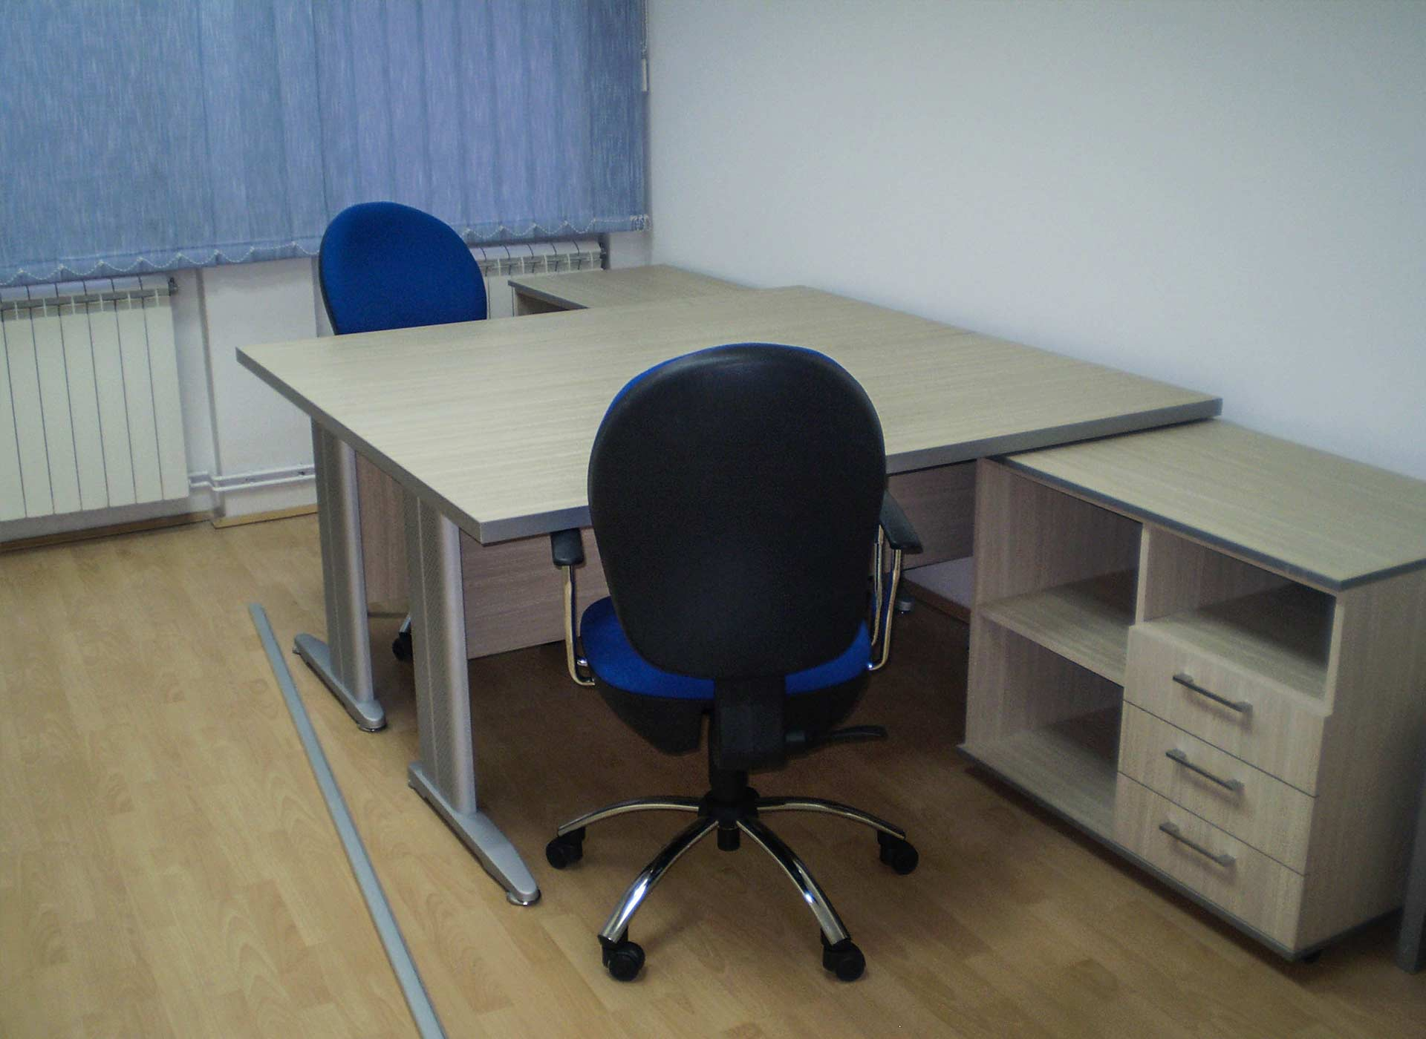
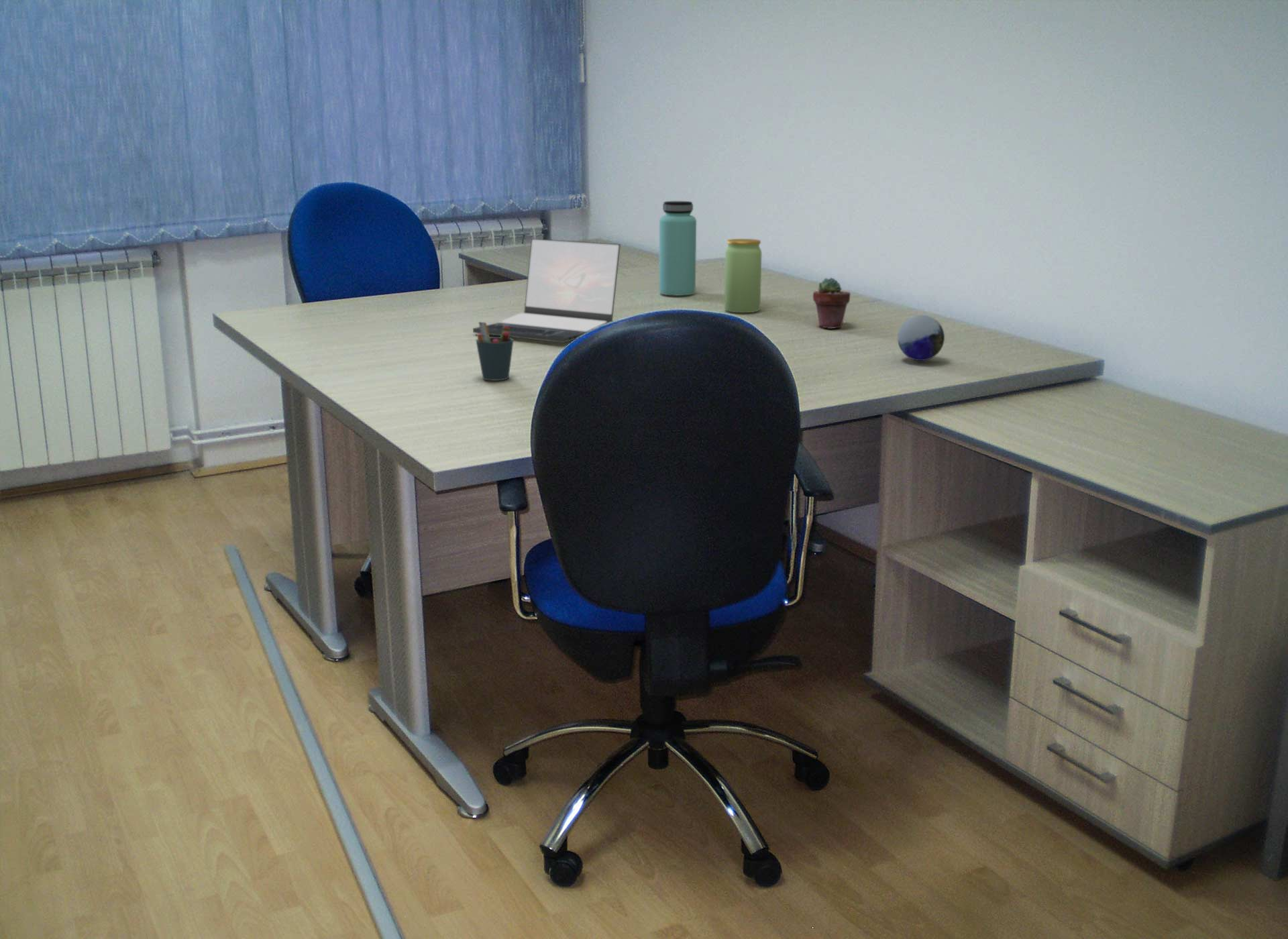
+ laptop [472,238,621,343]
+ pen holder [475,321,514,381]
+ bottle [659,201,697,296]
+ decorative orb [897,315,945,362]
+ potted succulent [812,277,851,329]
+ jar [724,238,762,313]
